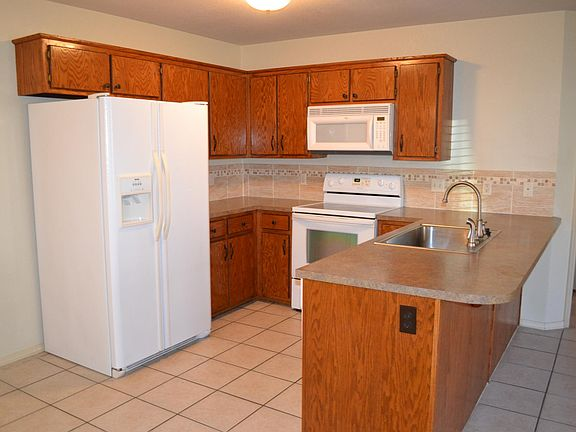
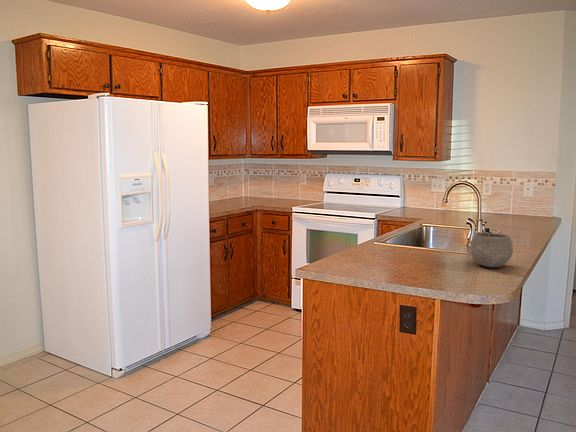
+ bowl [469,231,514,269]
